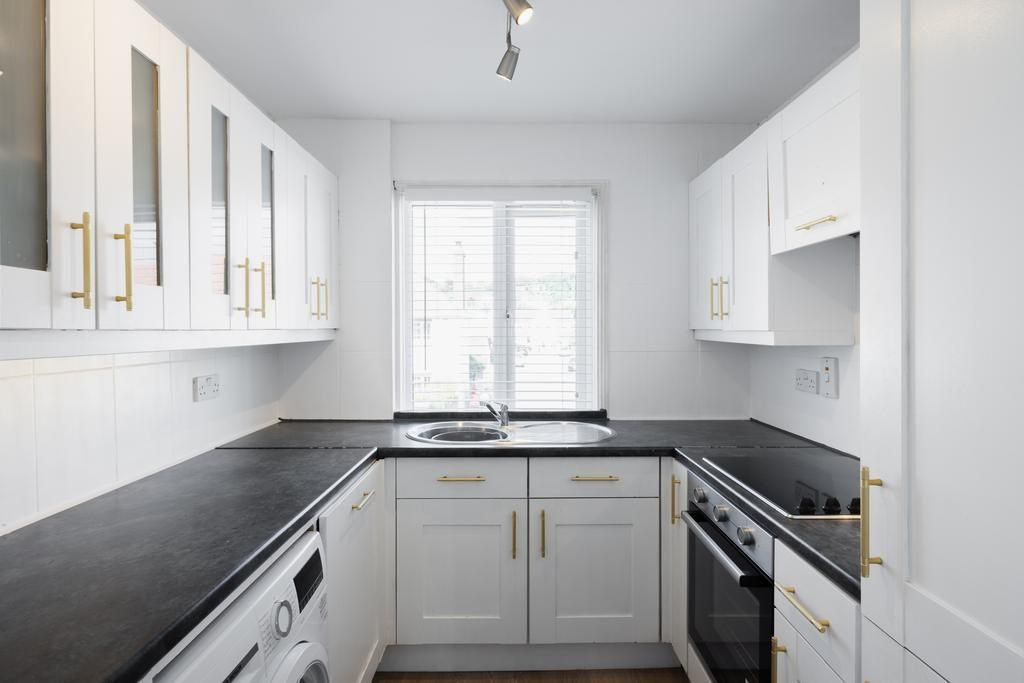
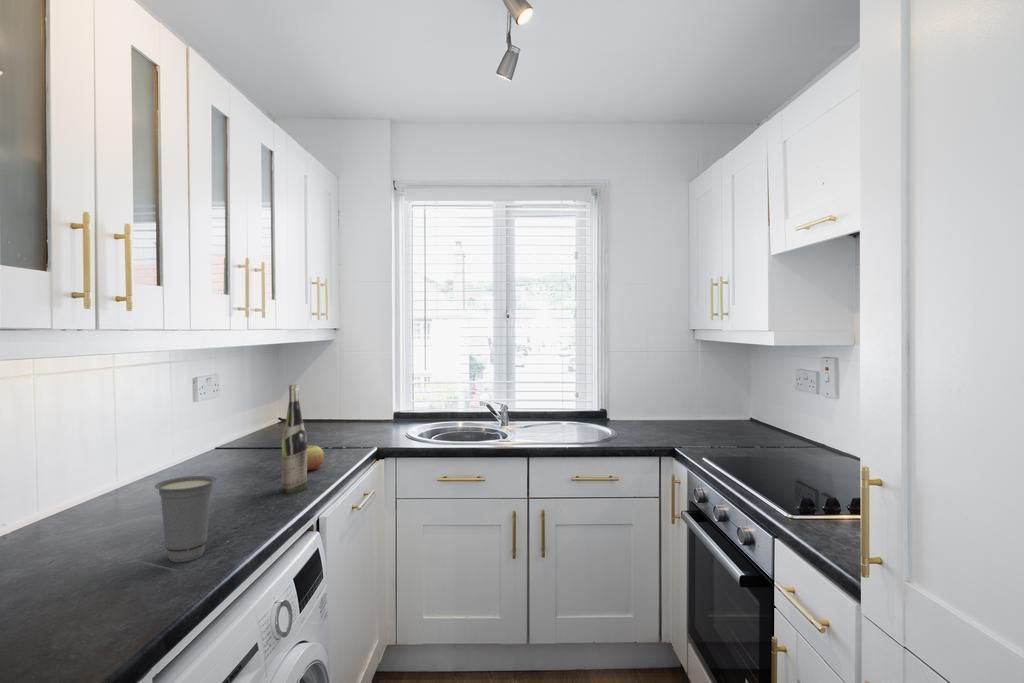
+ wine bottle [281,384,308,494]
+ apple [307,445,325,471]
+ cup [154,475,217,563]
